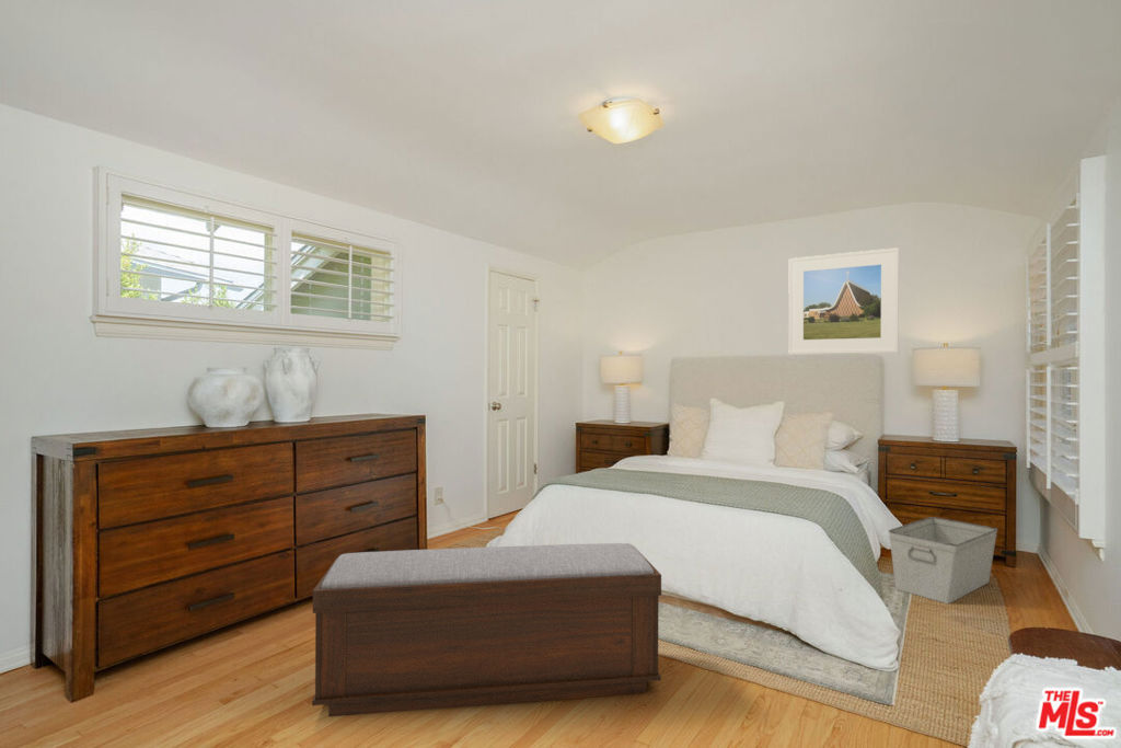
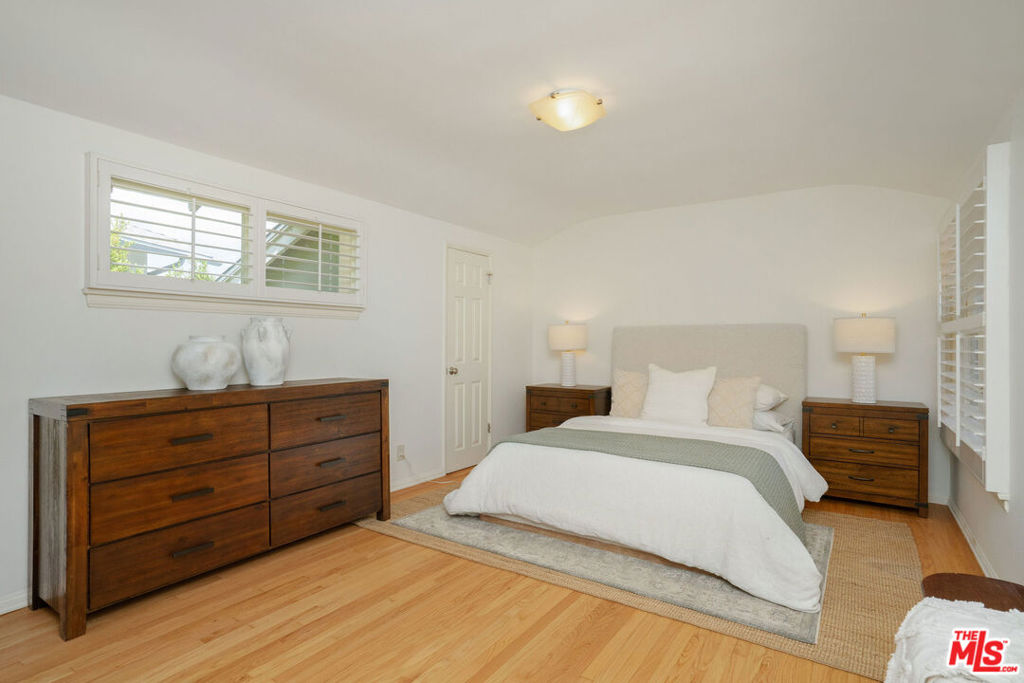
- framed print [787,246,900,355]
- bench [311,542,662,718]
- storage bin [888,516,998,605]
